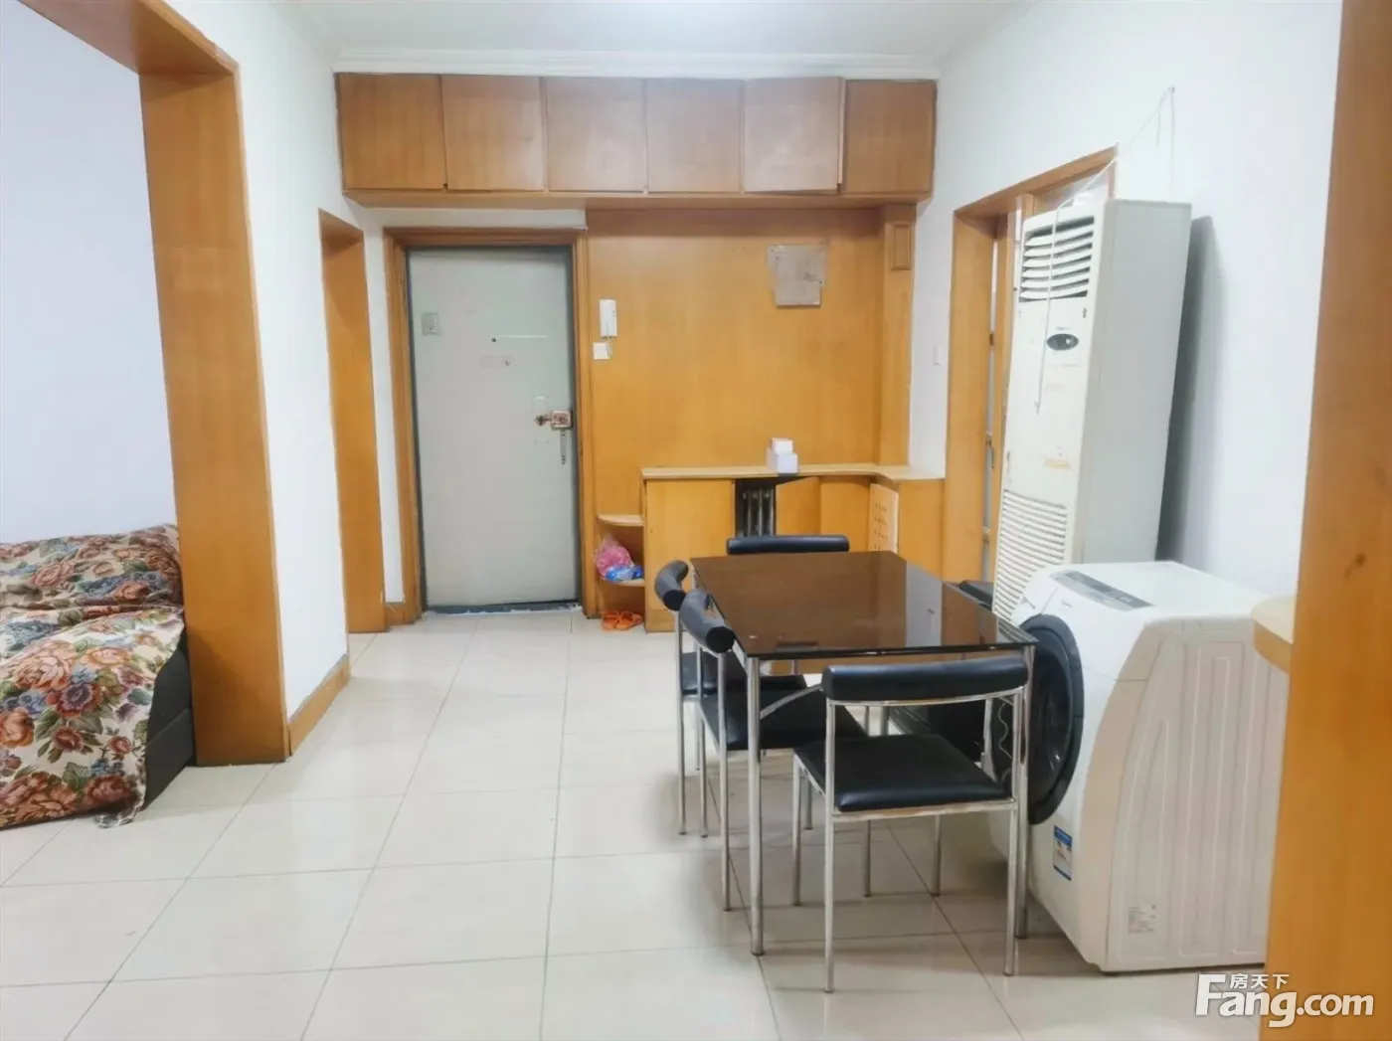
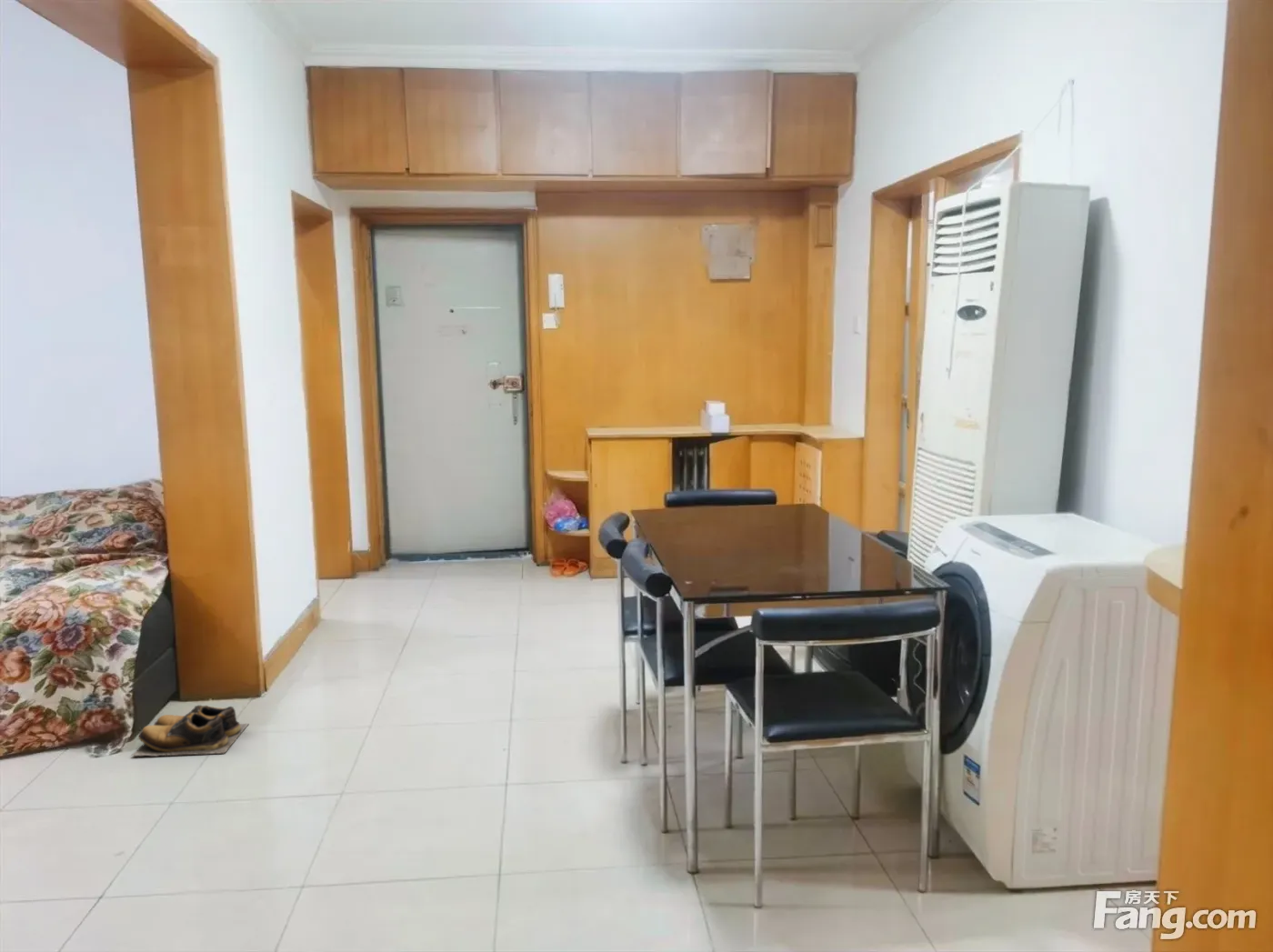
+ shoes [131,704,249,757]
